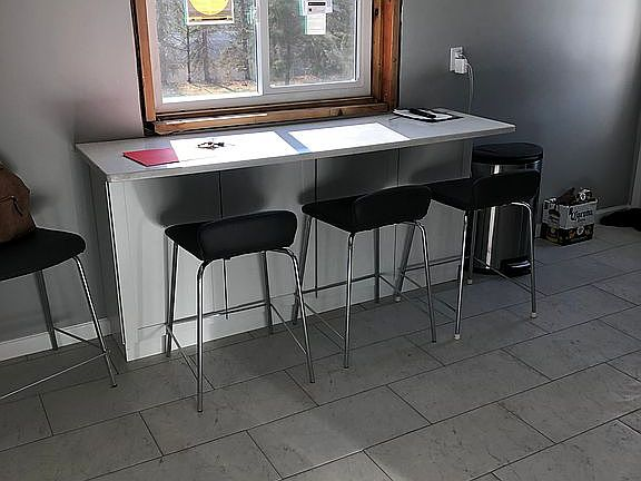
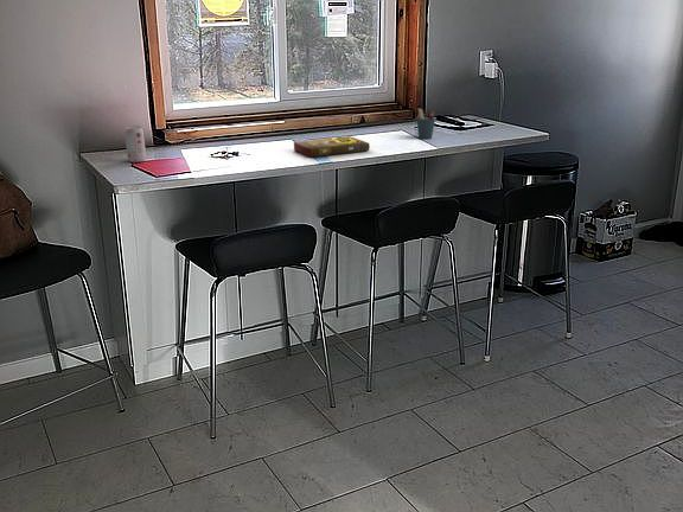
+ book [293,135,371,158]
+ pen holder [415,108,436,140]
+ beverage can [125,126,147,164]
